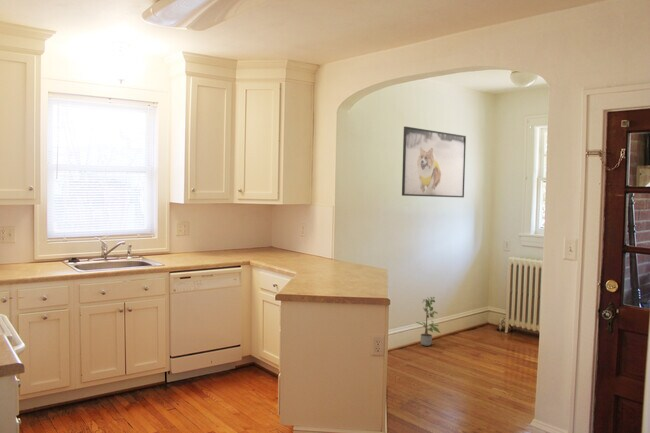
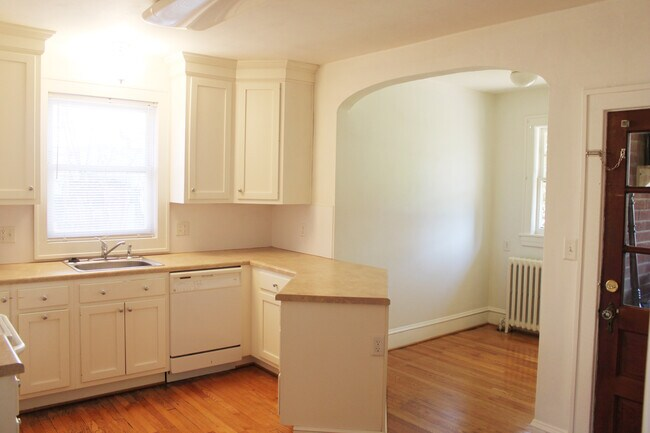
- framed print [401,126,467,198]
- potted plant [415,296,441,347]
